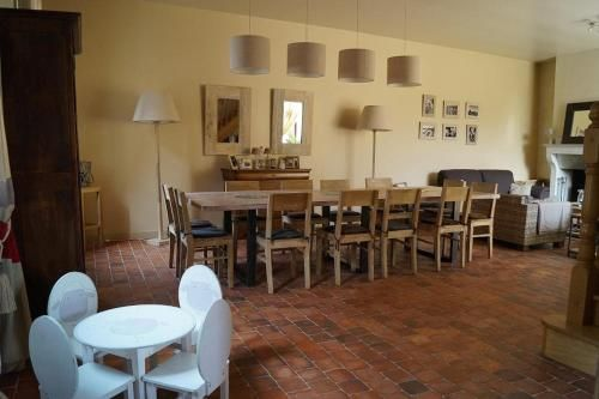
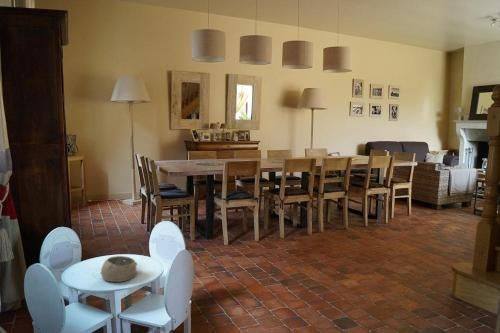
+ bowl [100,255,138,283]
